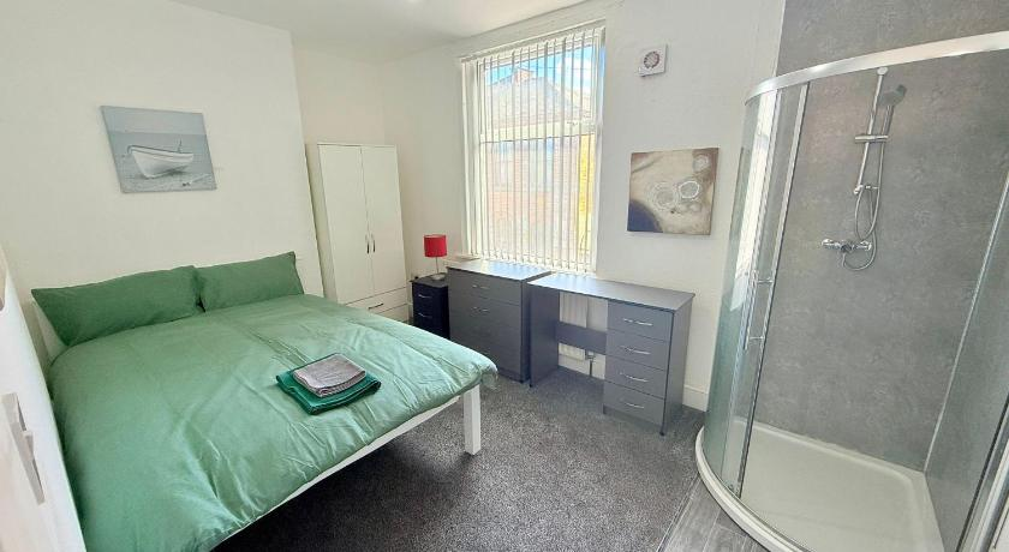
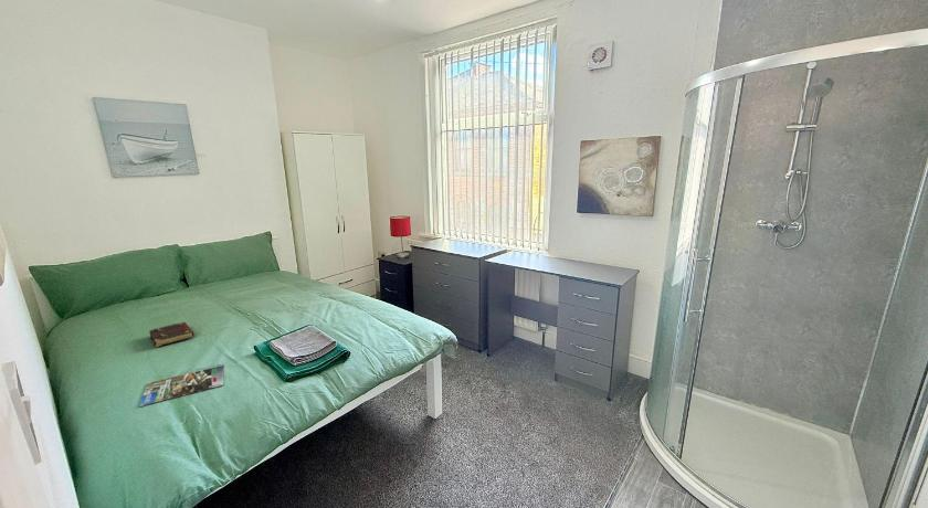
+ magazine [138,364,224,408]
+ book [148,321,196,348]
